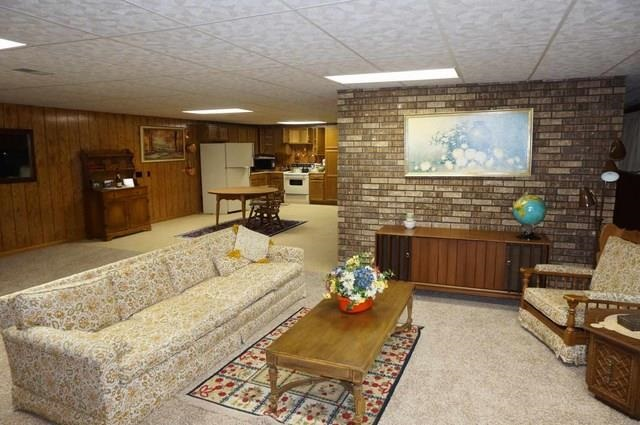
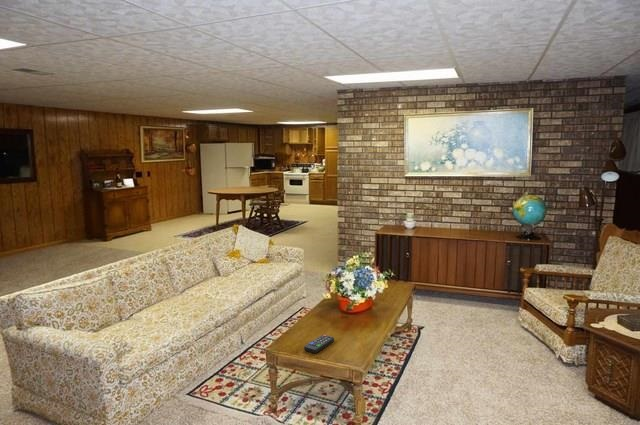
+ remote control [303,334,335,354]
